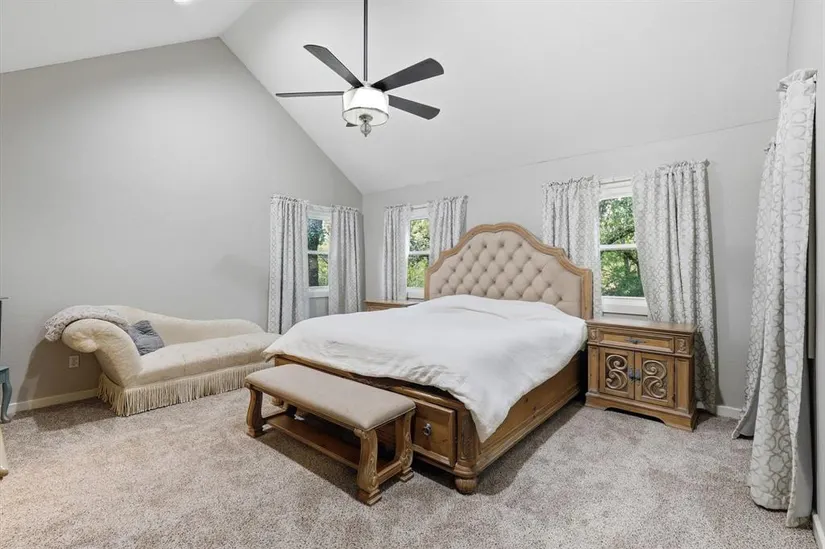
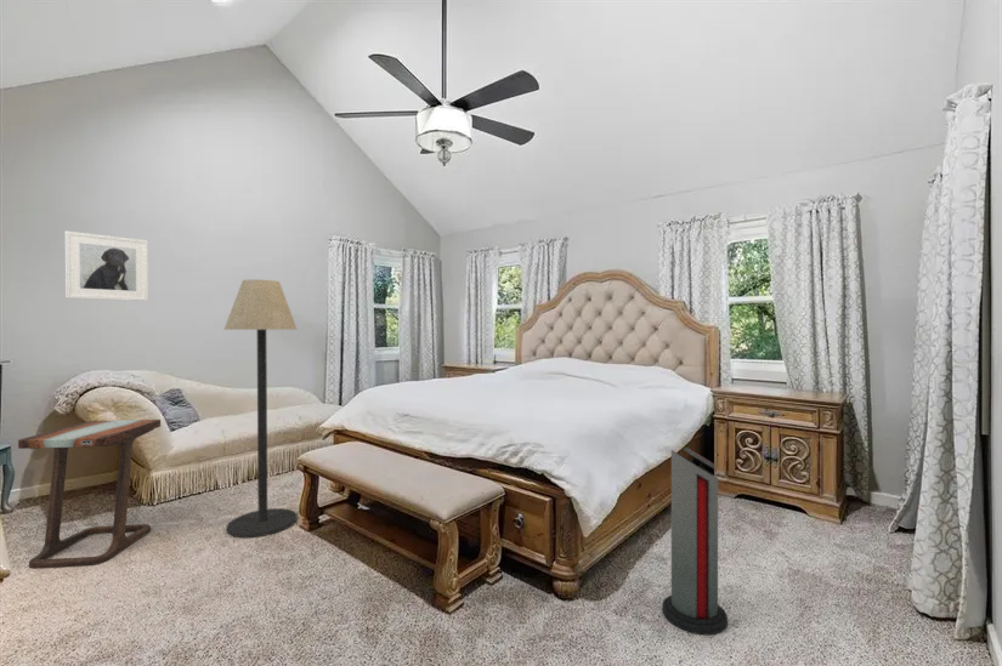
+ air purifier [661,446,729,636]
+ floor lamp [222,279,299,539]
+ side table [17,419,181,570]
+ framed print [64,229,149,302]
